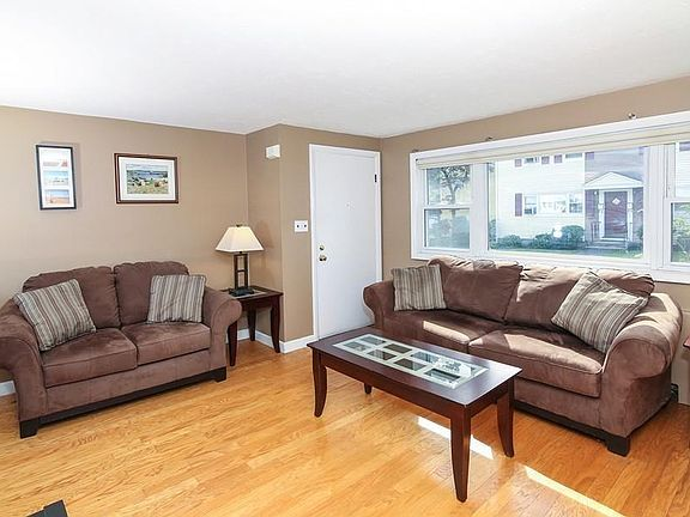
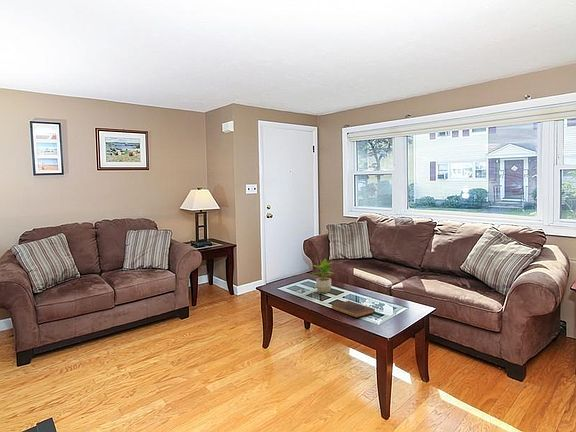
+ book [331,300,376,319]
+ potted plant [309,257,336,294]
